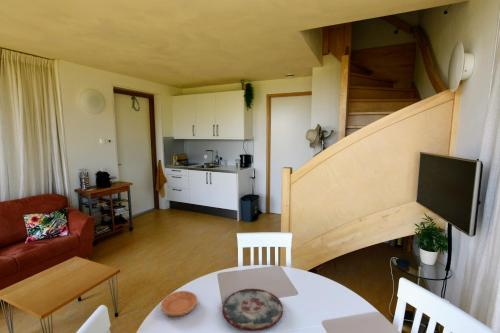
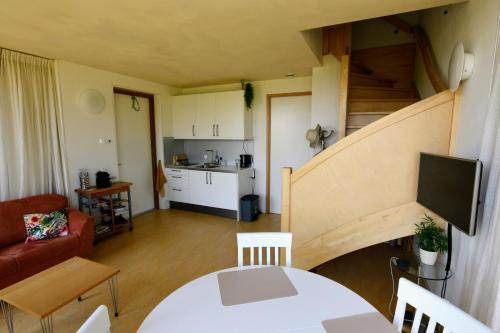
- plate [221,288,284,332]
- saucer [160,290,198,317]
